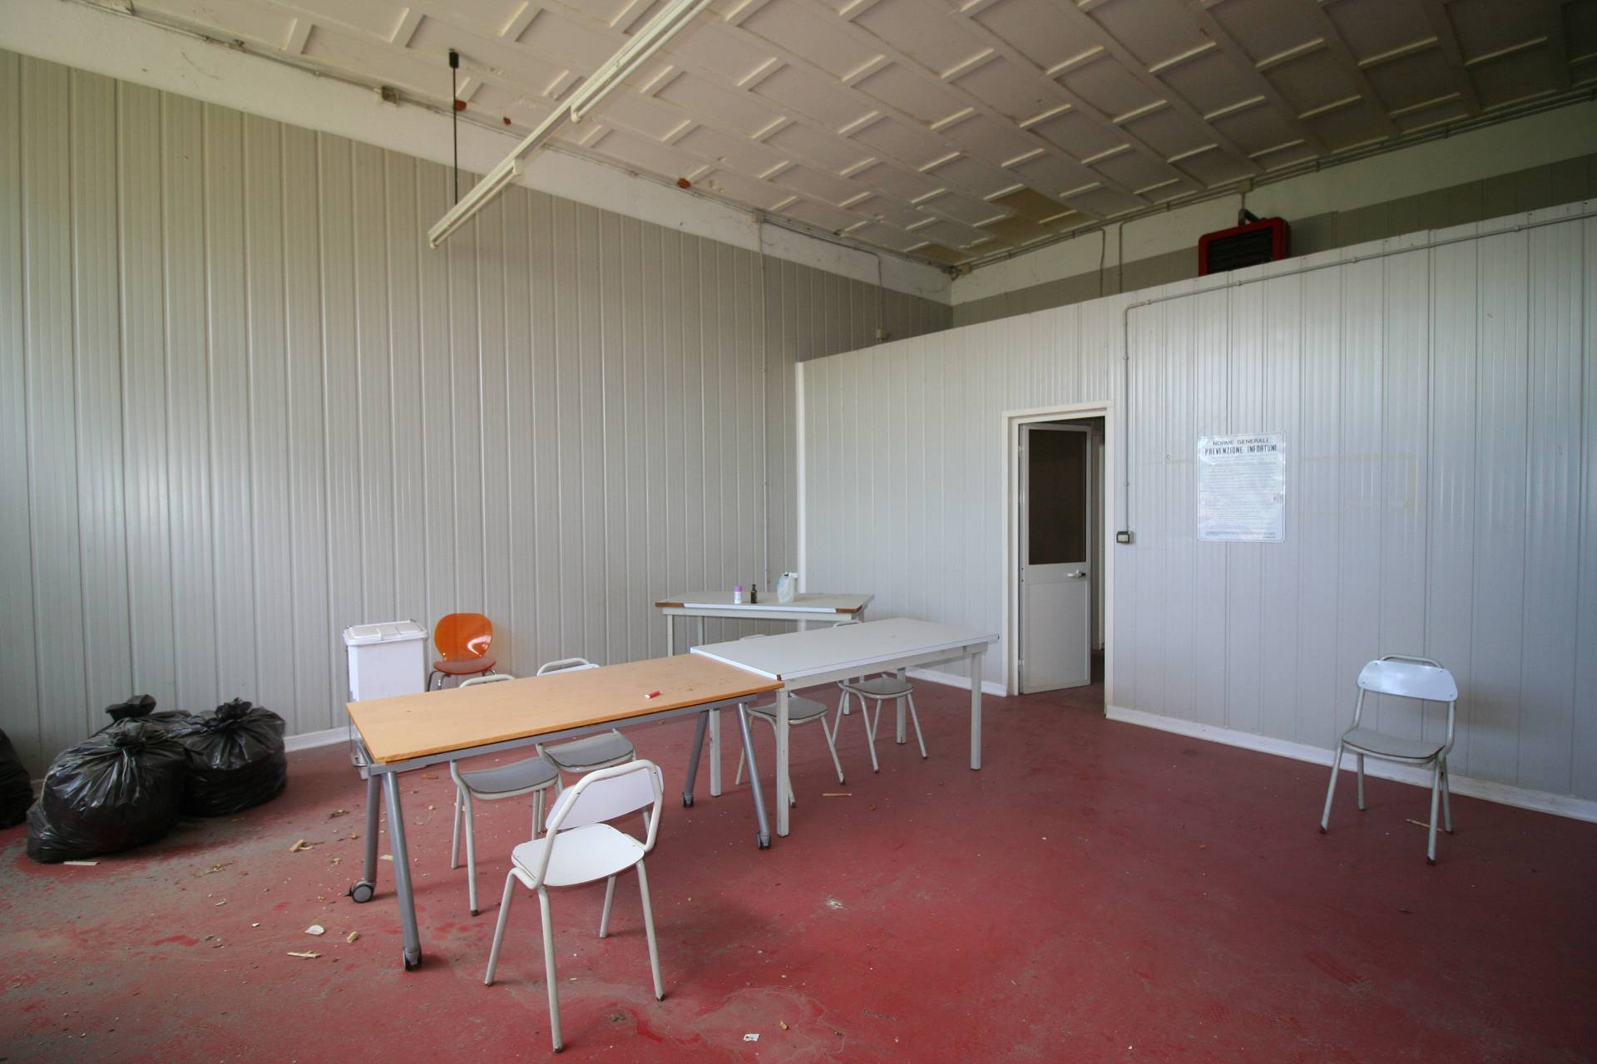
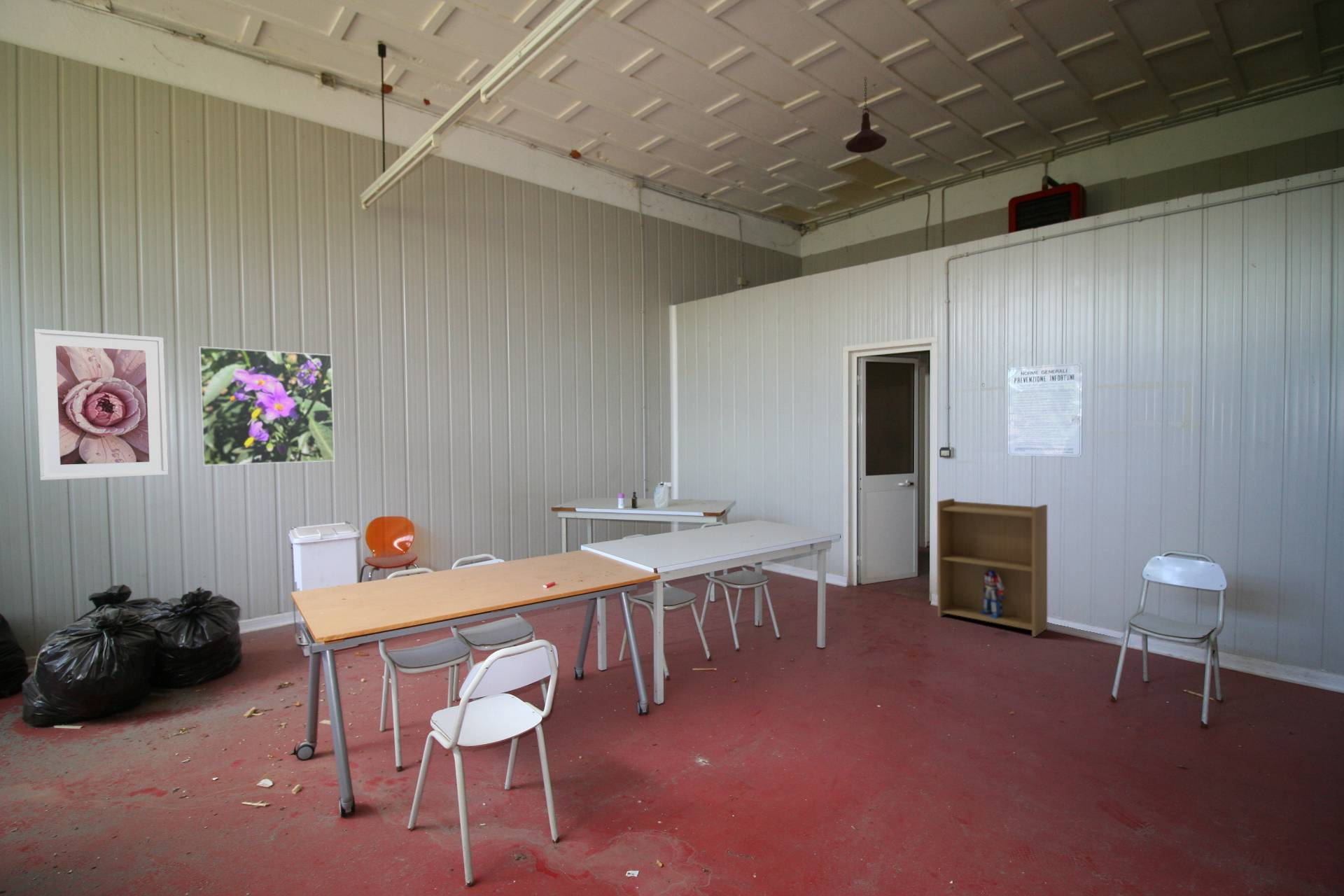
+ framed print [198,346,335,466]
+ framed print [34,328,169,481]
+ bookshelf [937,498,1048,638]
+ pendant light [845,76,888,154]
